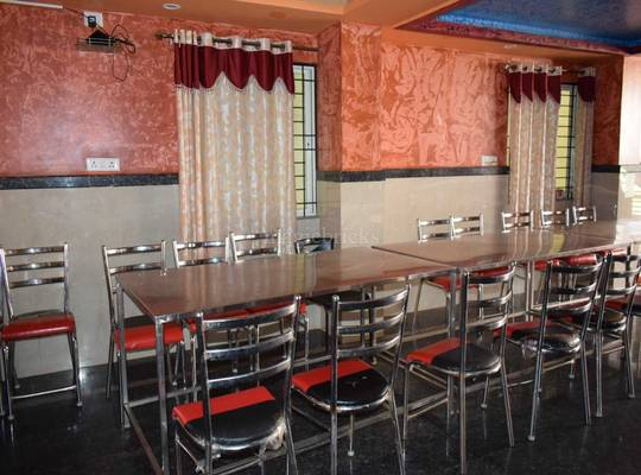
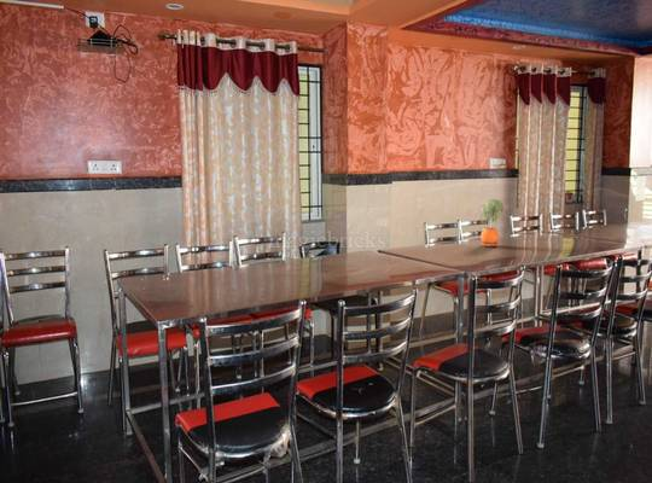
+ potted plant [478,198,505,248]
